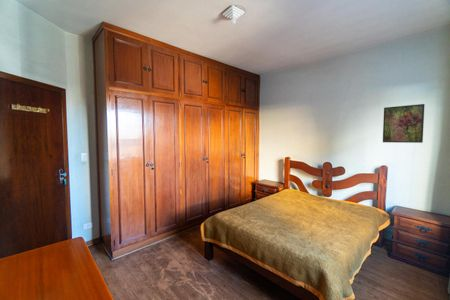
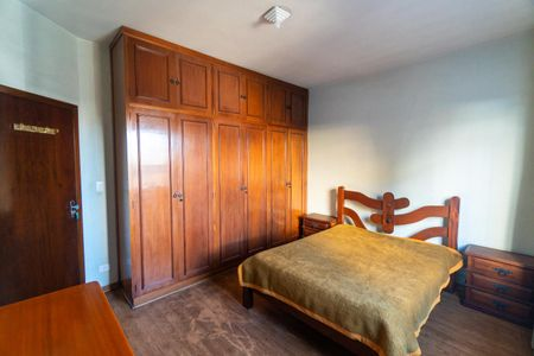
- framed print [382,103,425,144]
